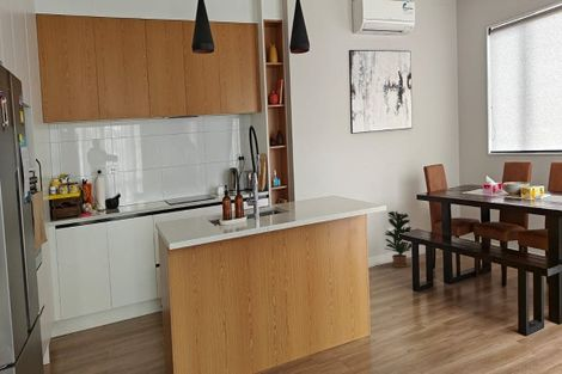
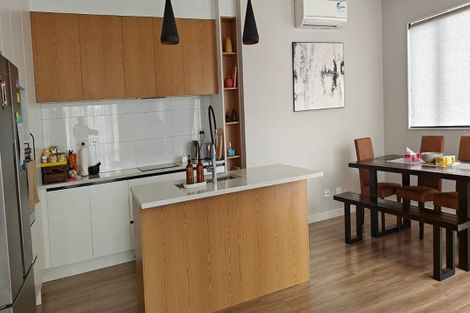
- potted plant [383,210,413,269]
